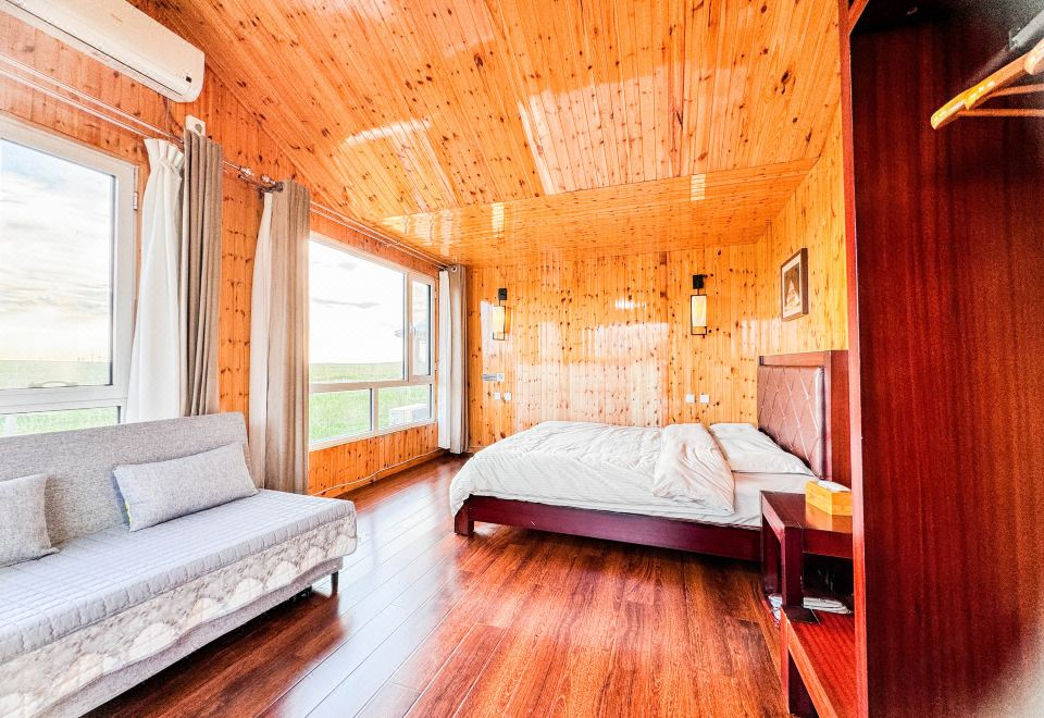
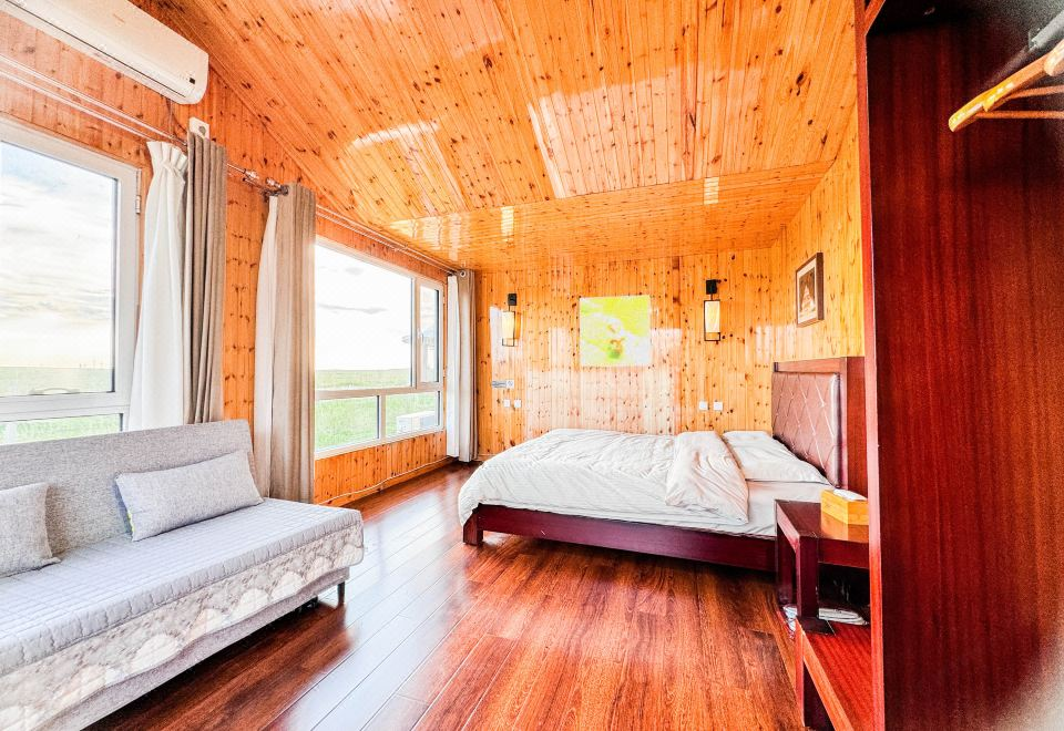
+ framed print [579,294,652,368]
